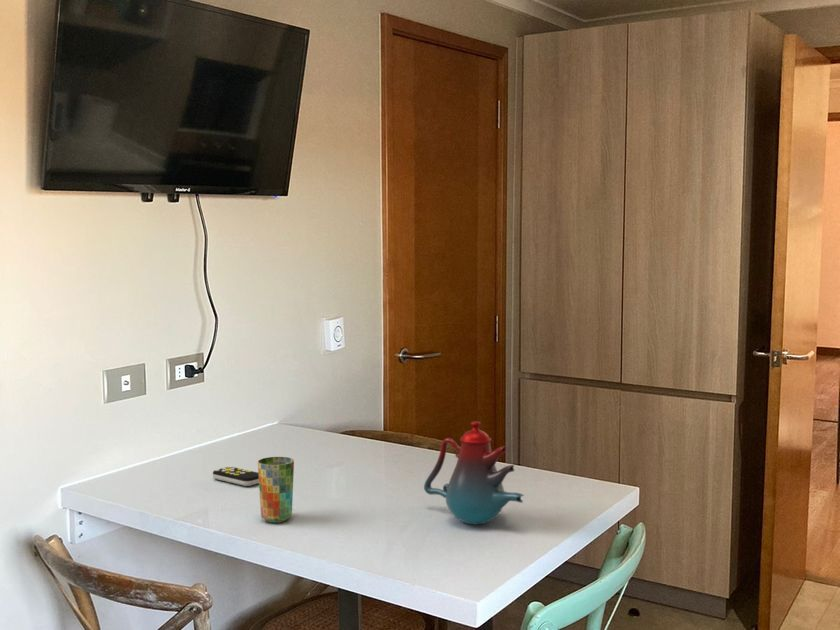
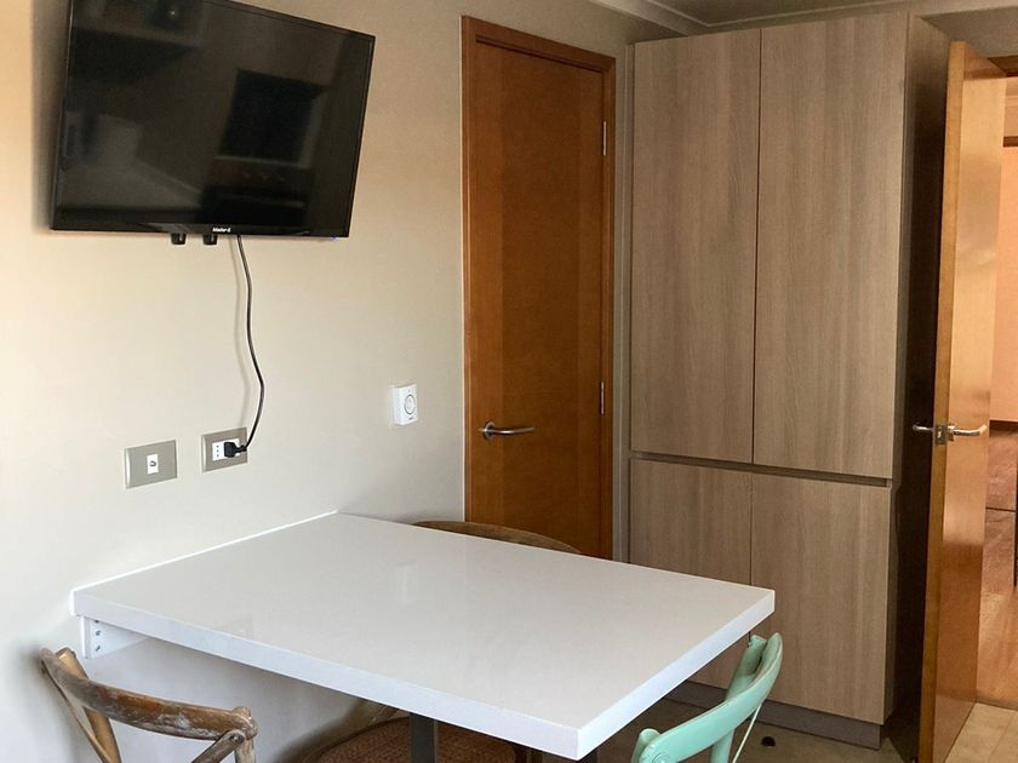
- remote control [212,465,259,487]
- teakettle [423,420,525,525]
- cup [257,456,295,523]
